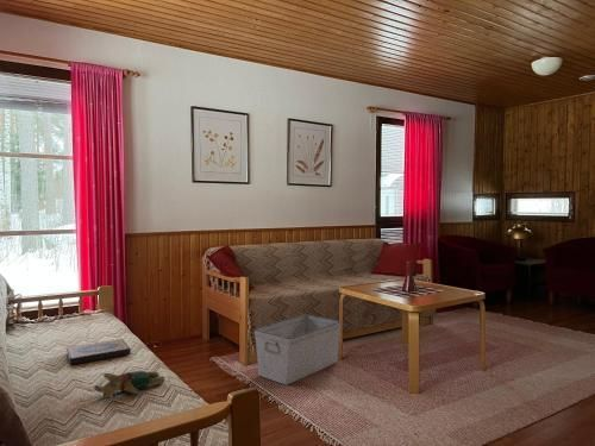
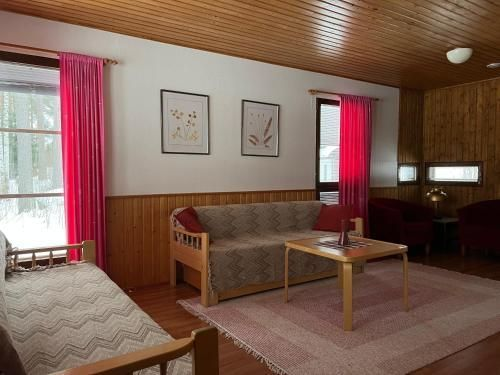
- teddy bear [93,370,167,400]
- storage bin [253,313,342,387]
- hardback book [65,338,132,365]
